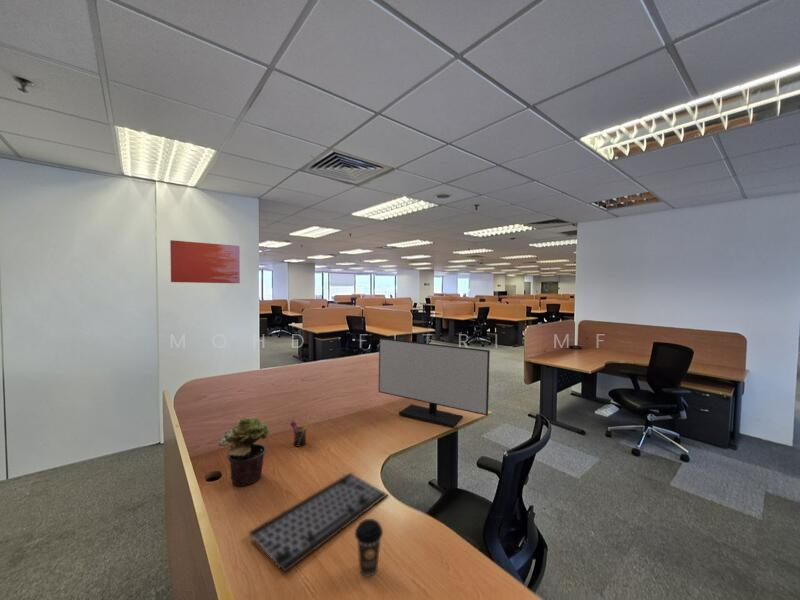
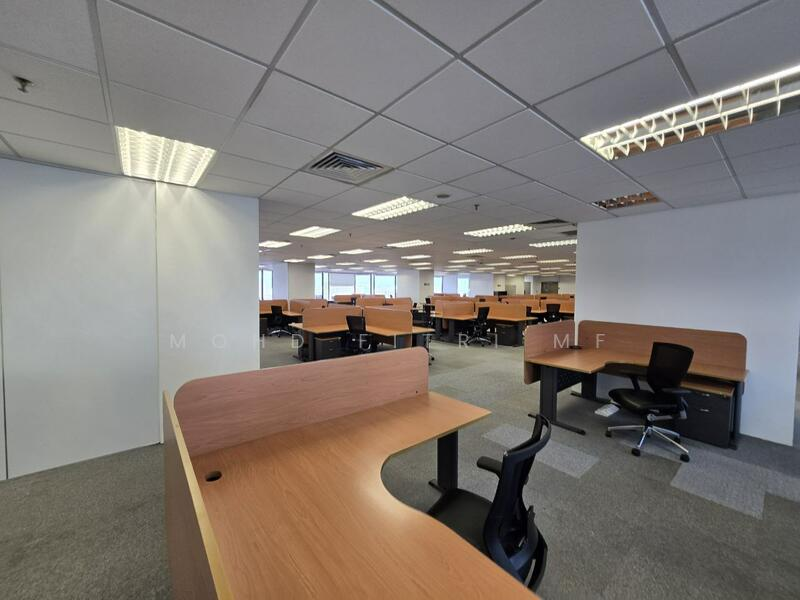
- monitor [378,337,491,429]
- coffee cup [354,518,384,578]
- keyboard [247,472,389,573]
- wall art [169,239,241,284]
- pen holder [289,420,310,447]
- potted plant [217,417,270,487]
